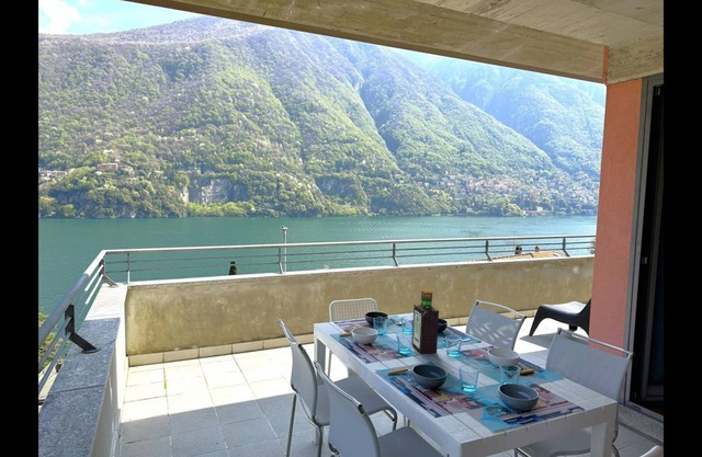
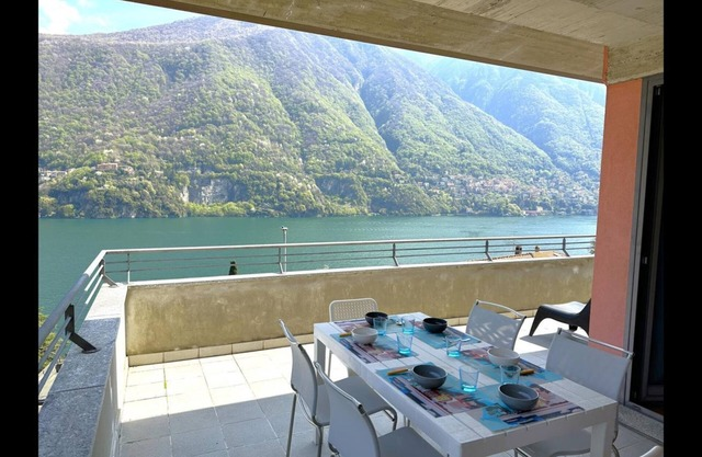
- bottle [411,289,440,354]
